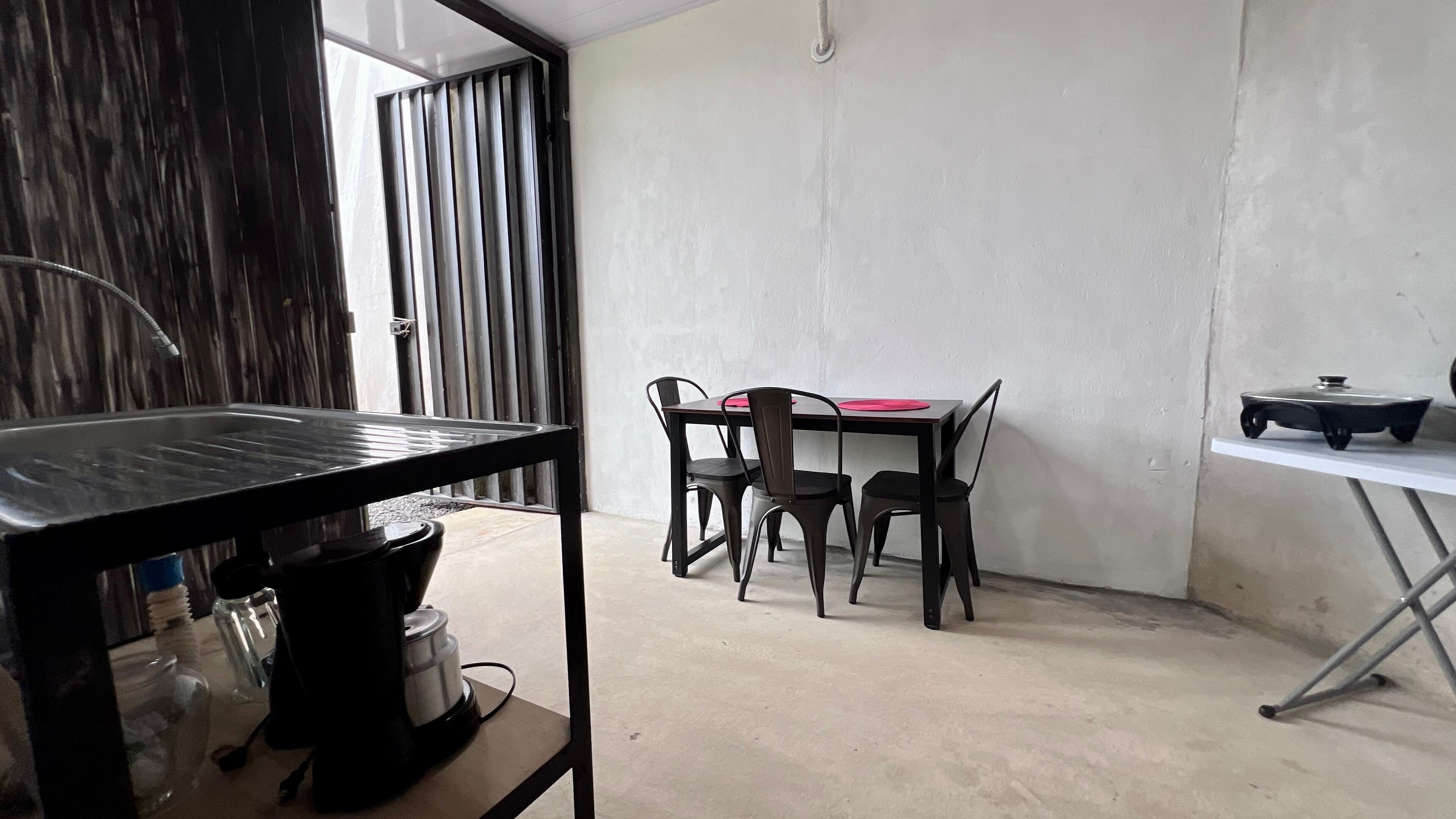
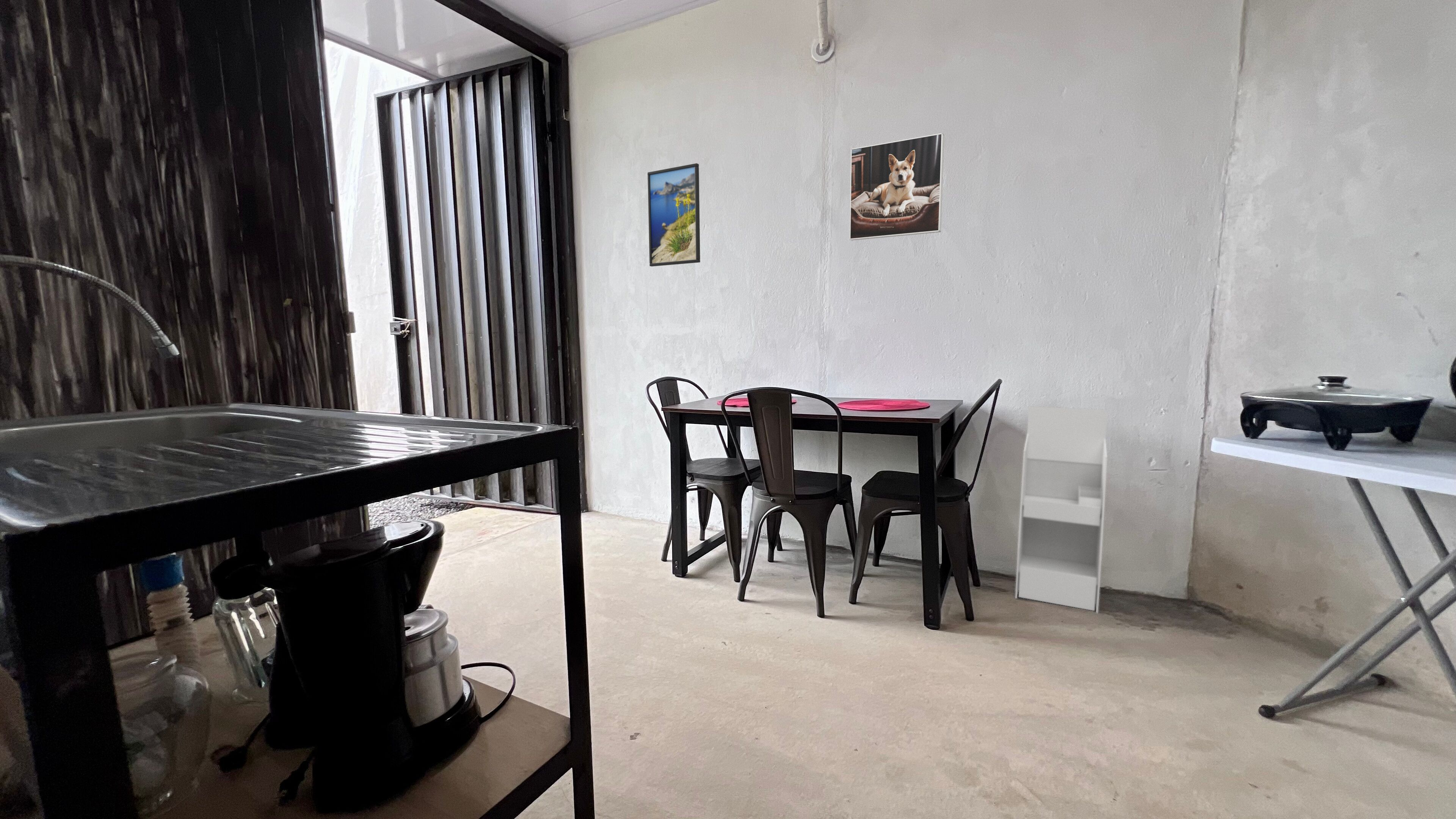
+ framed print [647,163,701,267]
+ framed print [849,133,945,241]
+ shelving unit [1015,406,1108,614]
